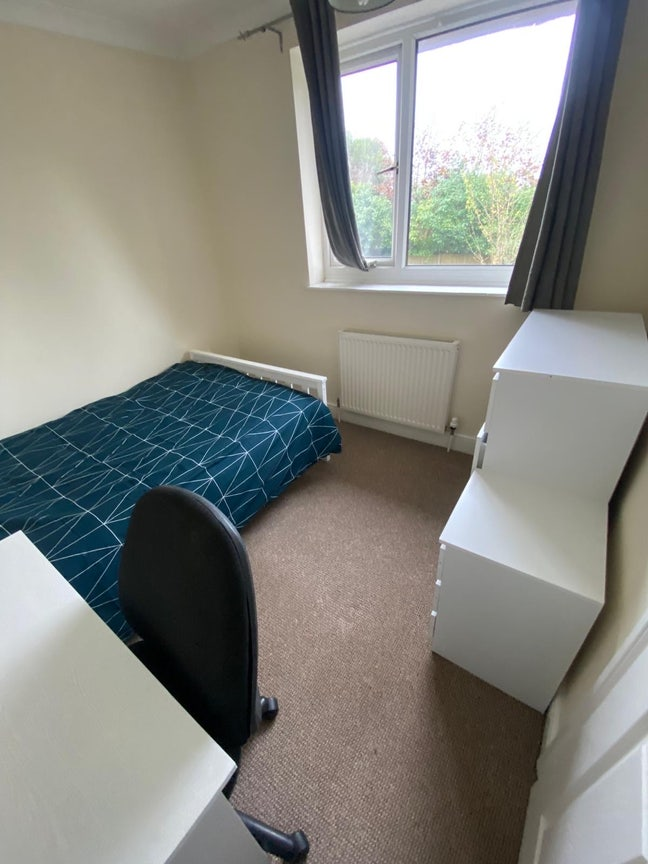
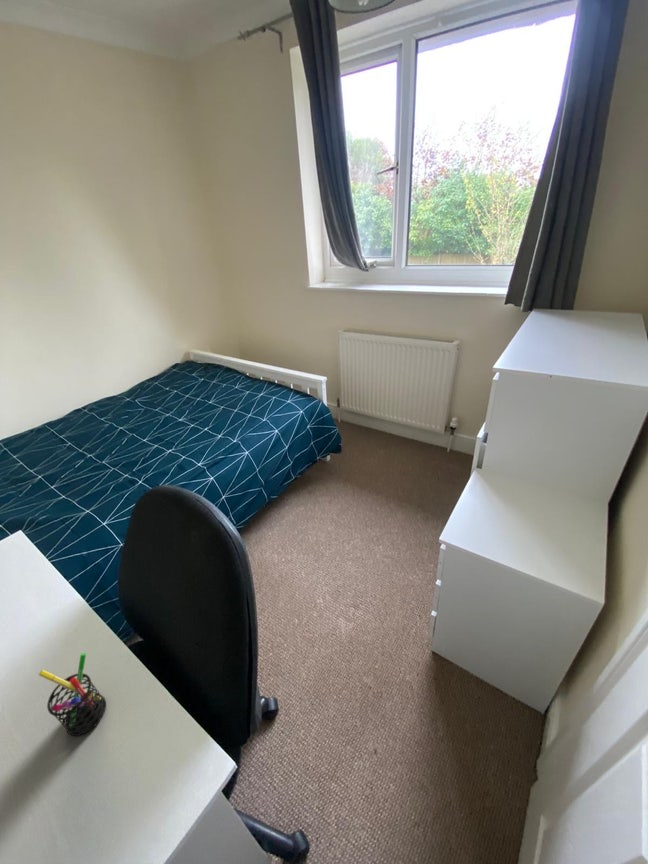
+ pen holder [38,652,107,737]
